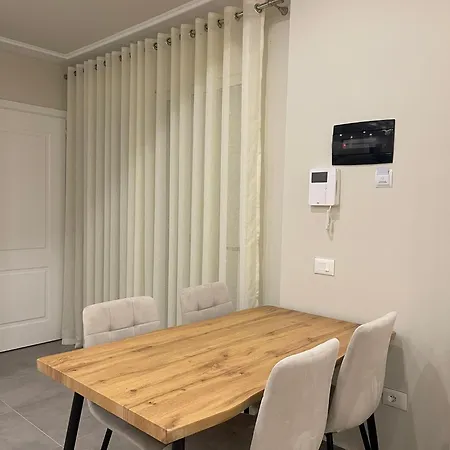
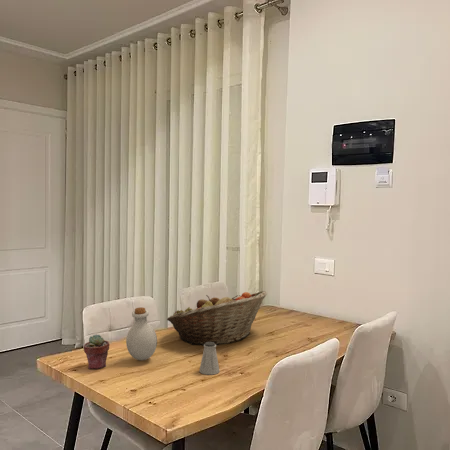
+ bottle [125,306,158,361]
+ potted succulent [83,333,110,370]
+ fruit basket [166,290,268,346]
+ saltshaker [198,342,221,376]
